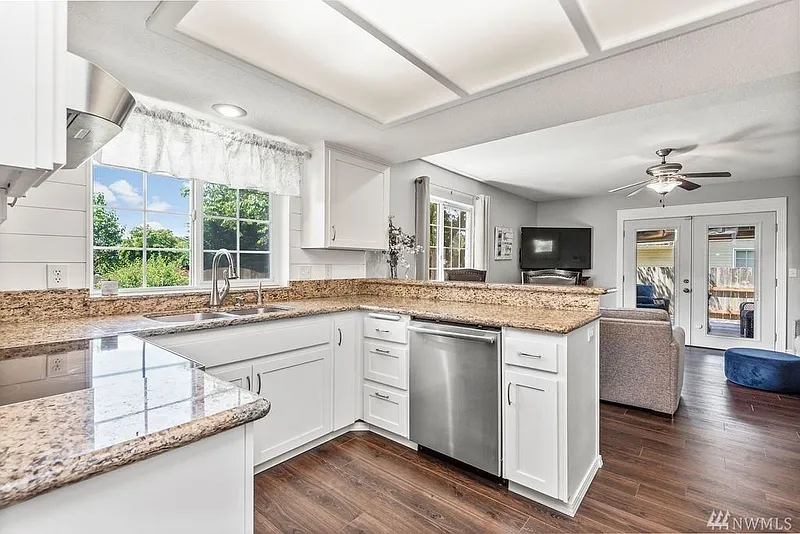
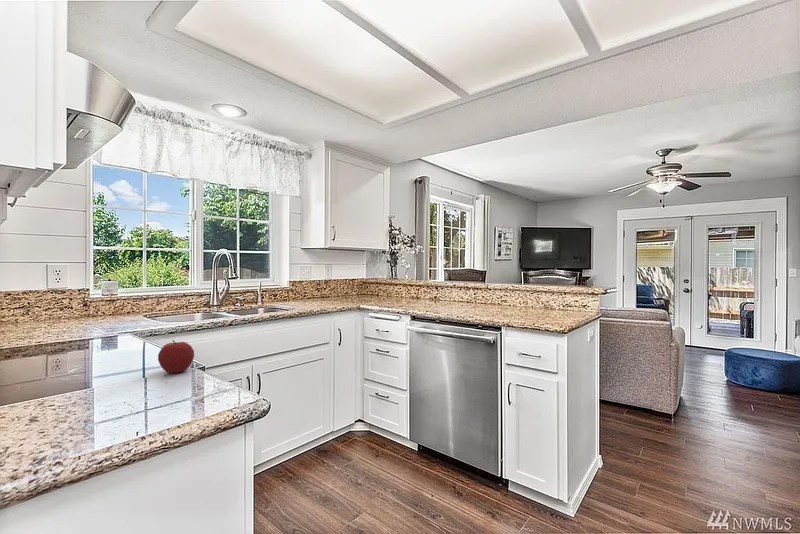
+ apple [157,339,195,374]
